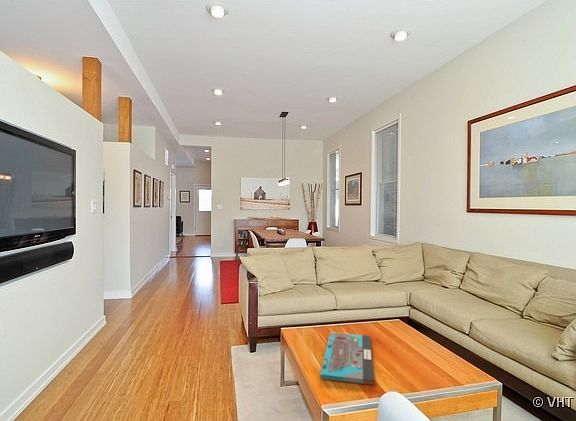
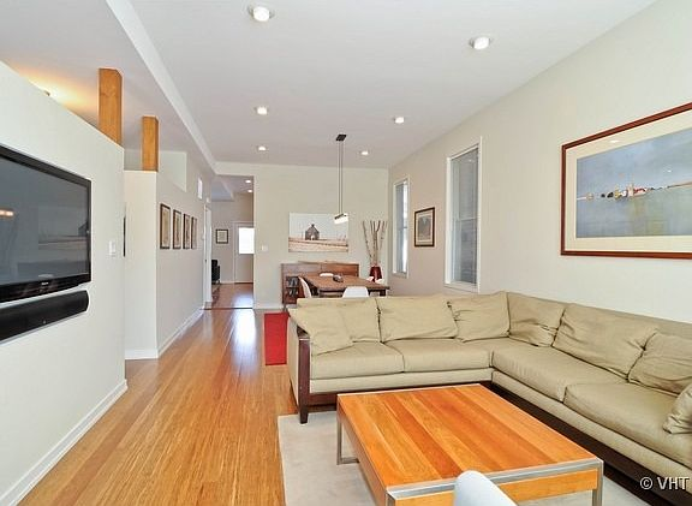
- board game [319,331,375,386]
